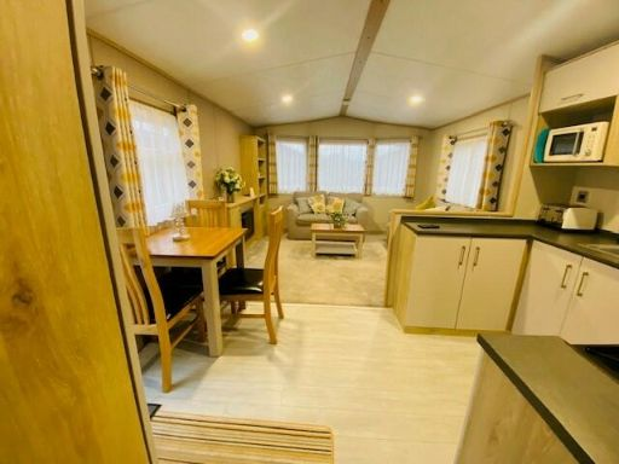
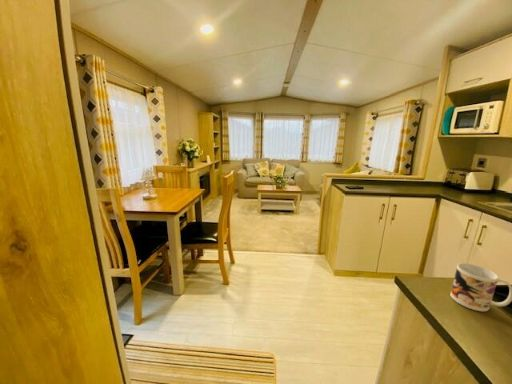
+ mug [450,262,512,312]
